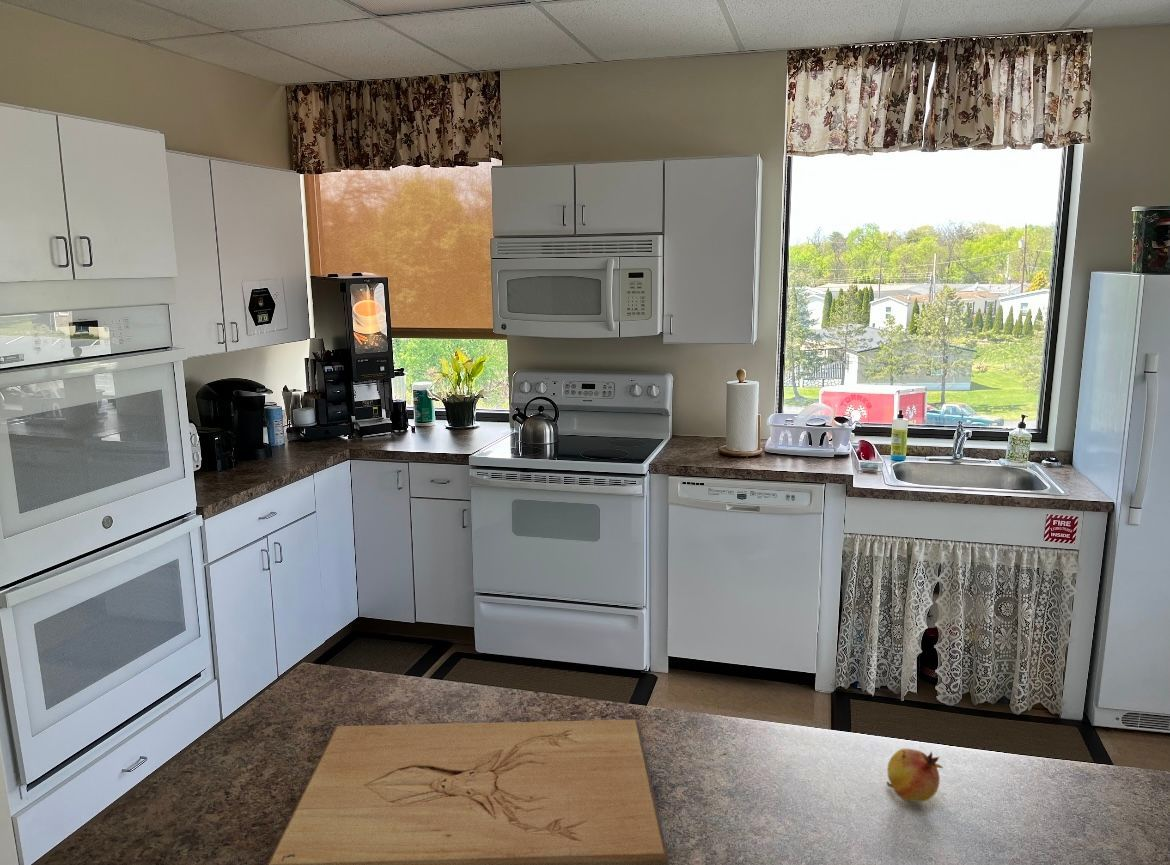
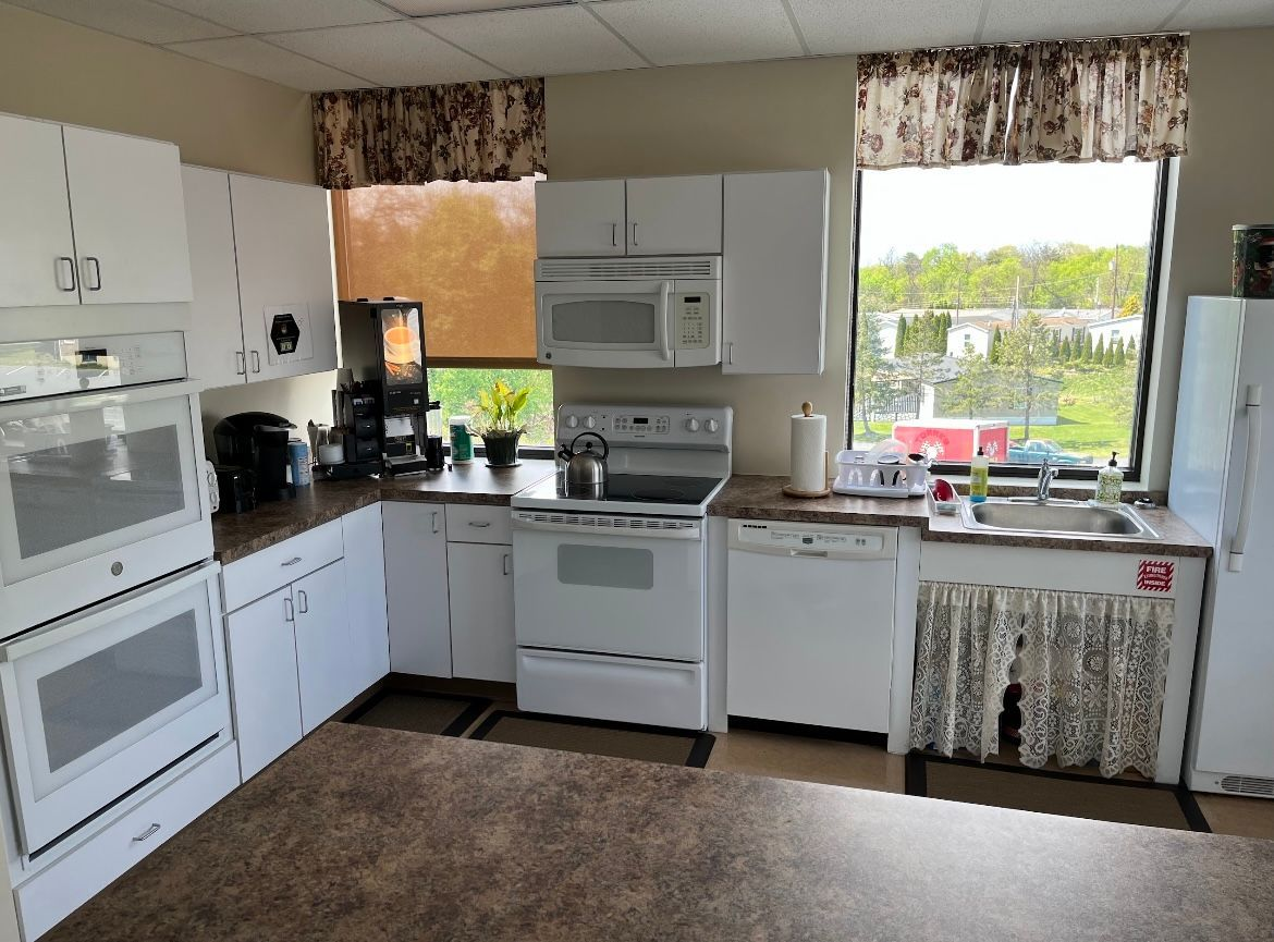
- fruit [886,748,944,803]
- cutting board [266,719,669,865]
